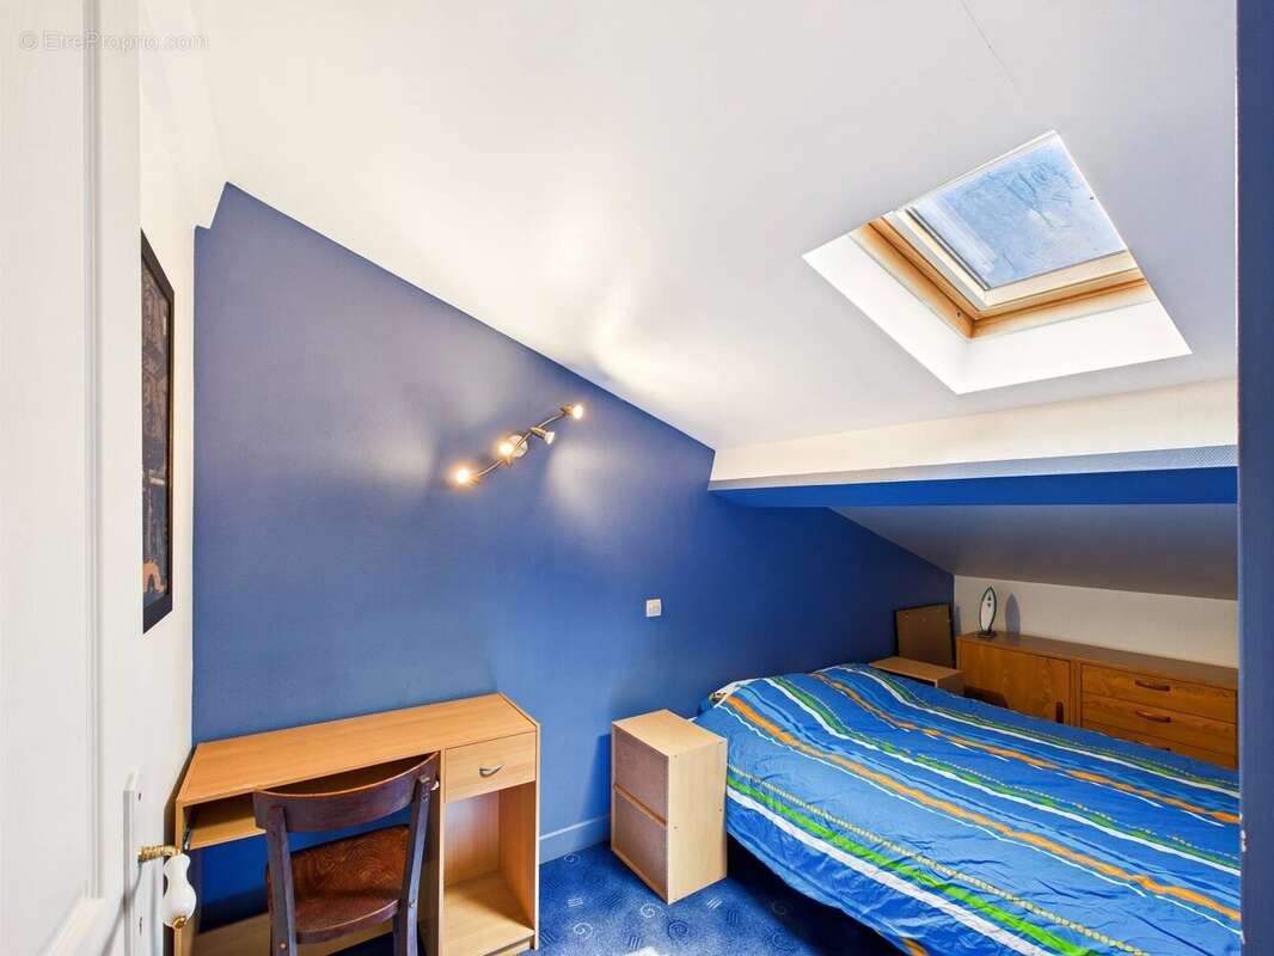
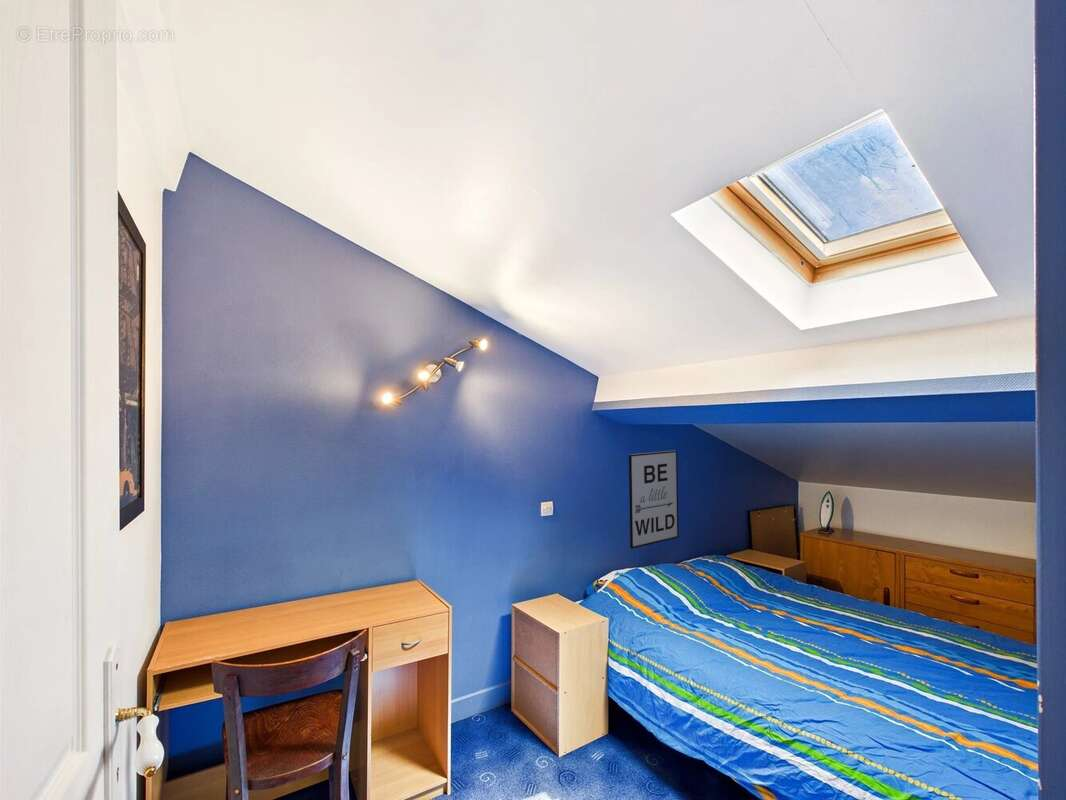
+ wall art [628,449,680,550]
